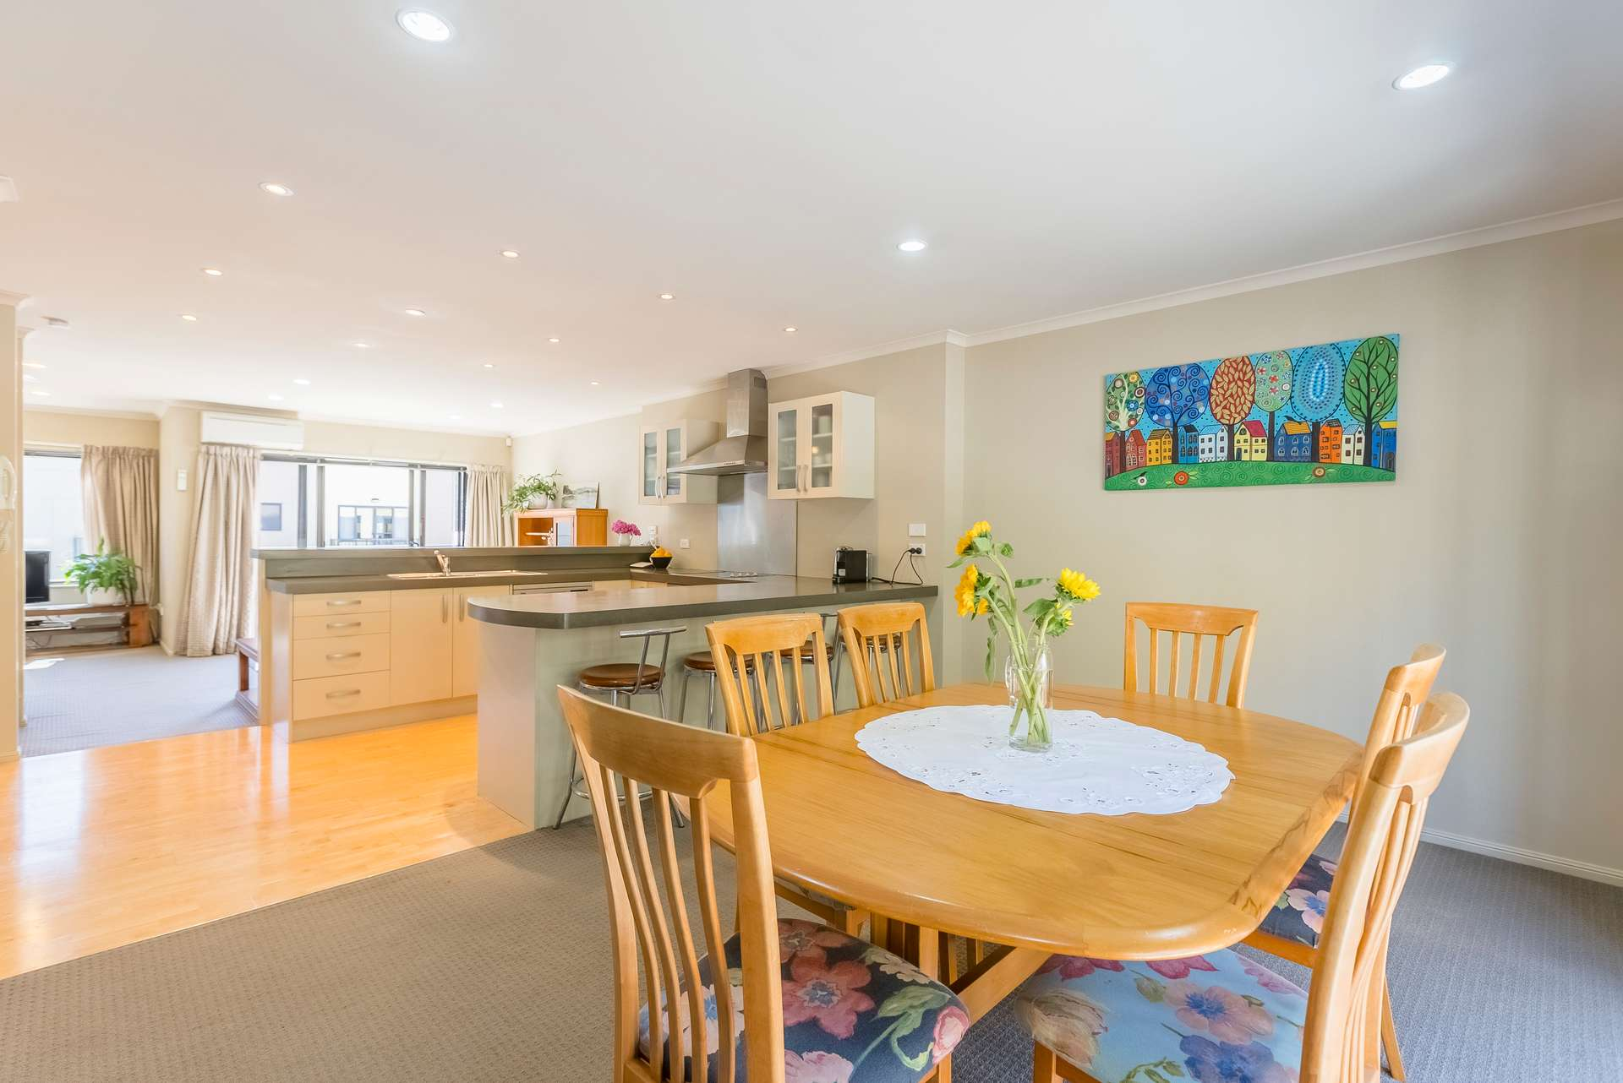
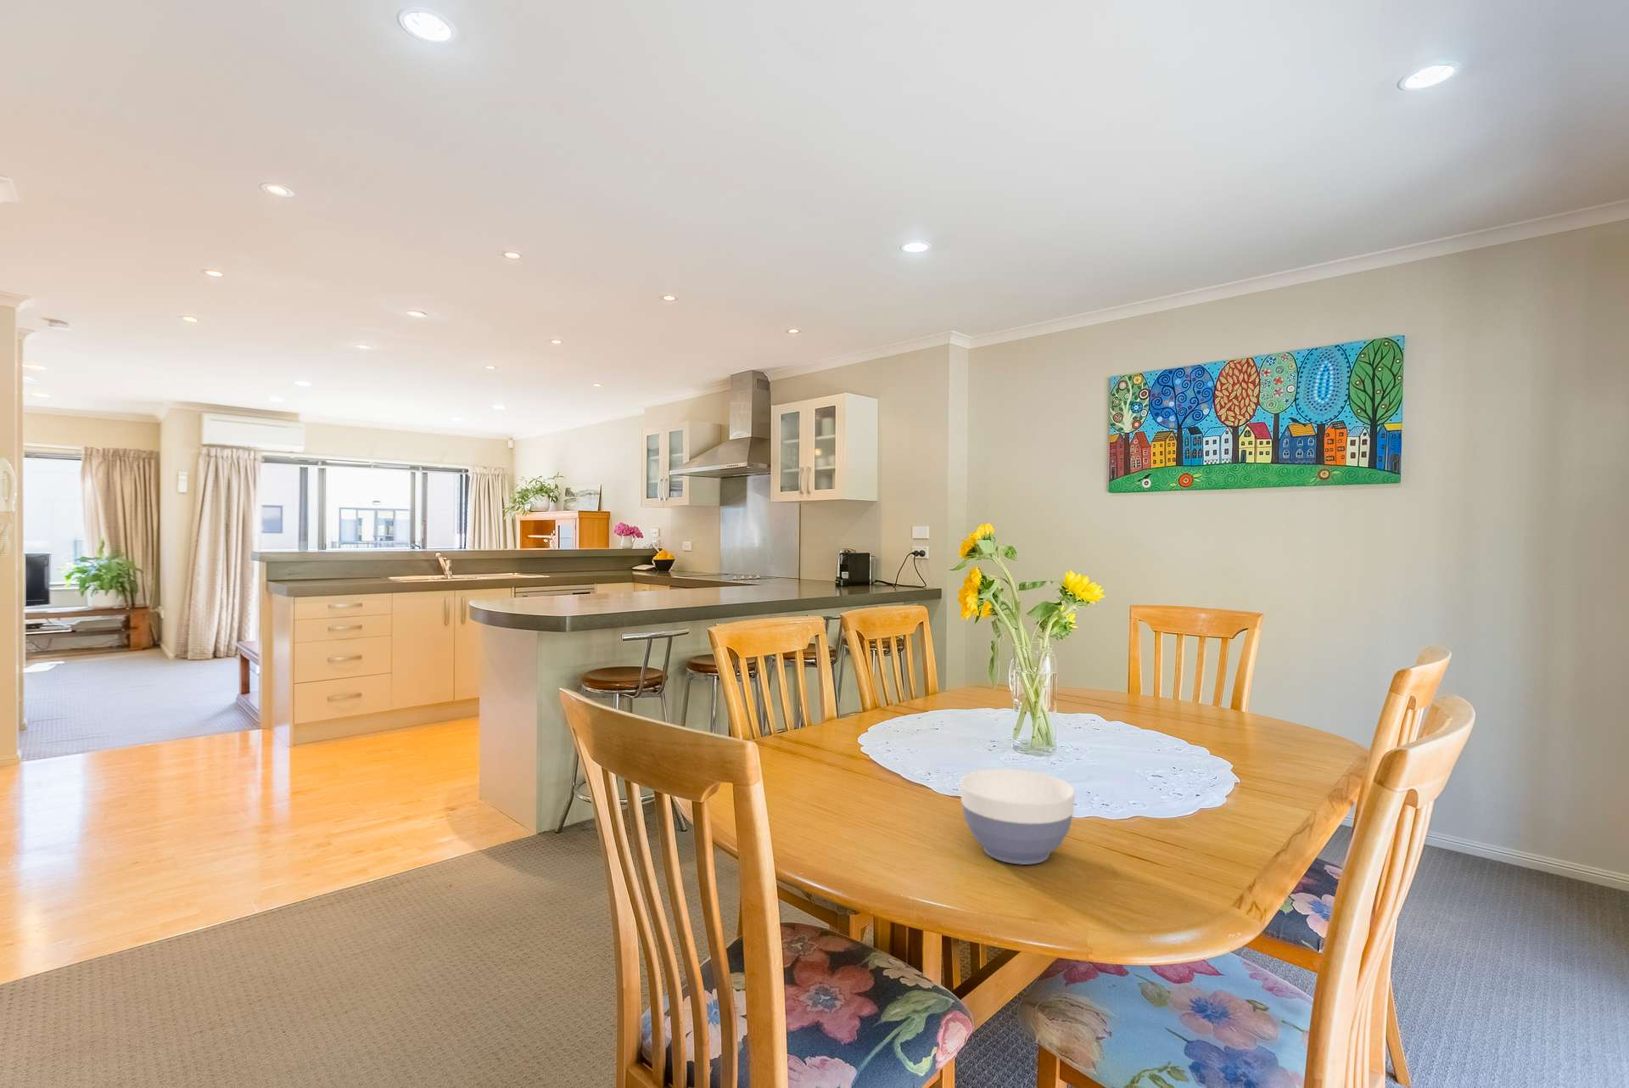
+ bowl [960,769,1075,866]
